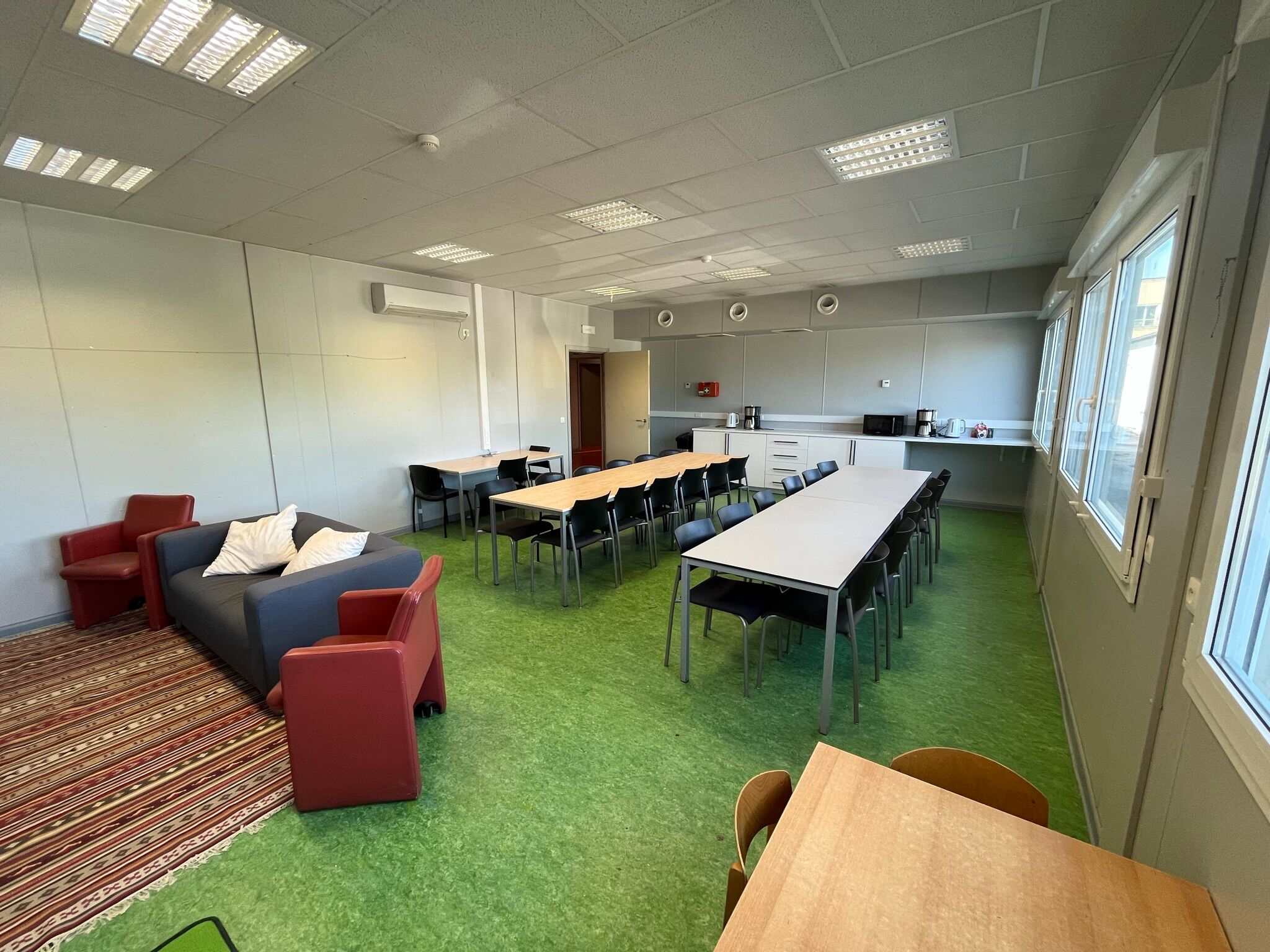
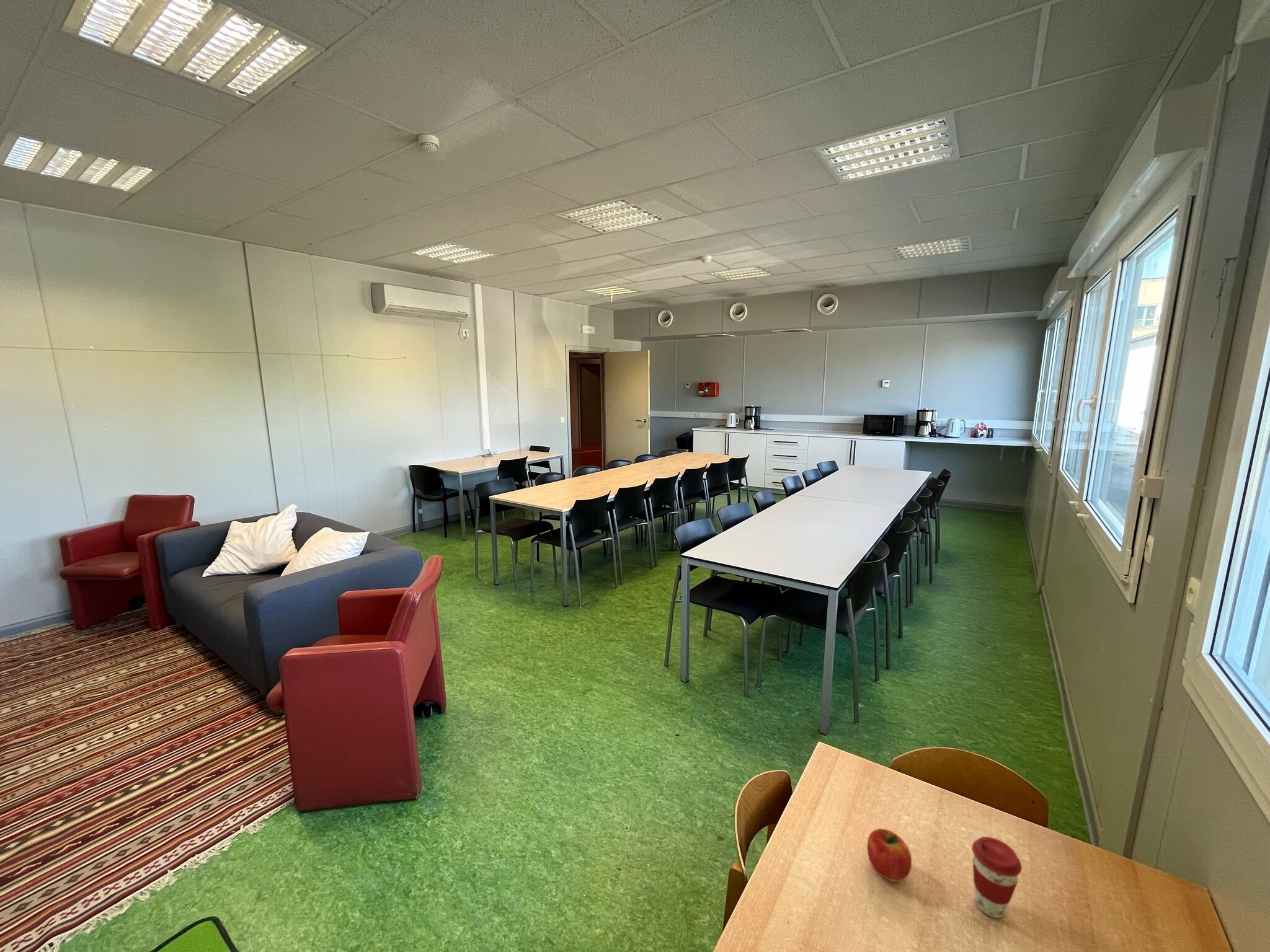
+ fruit [866,828,912,882]
+ coffee cup [971,836,1023,919]
